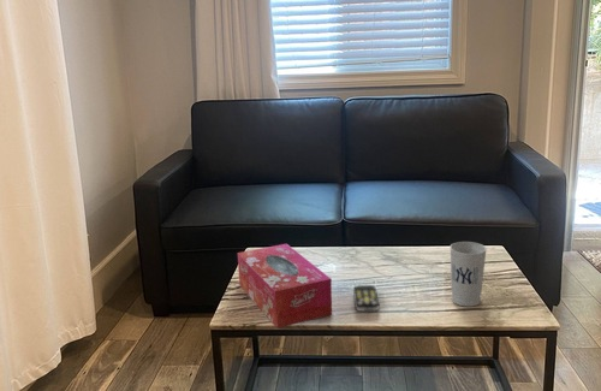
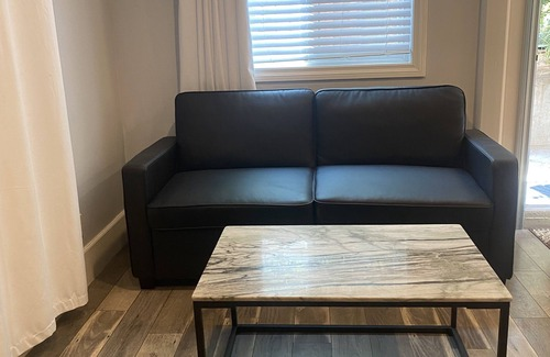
- tissue box [237,243,333,330]
- remote control [352,284,380,312]
- cup [448,241,488,308]
